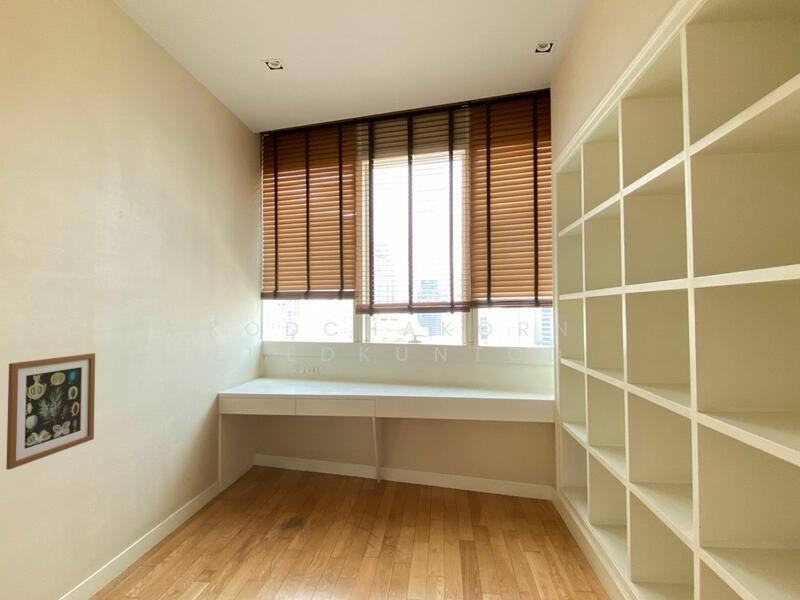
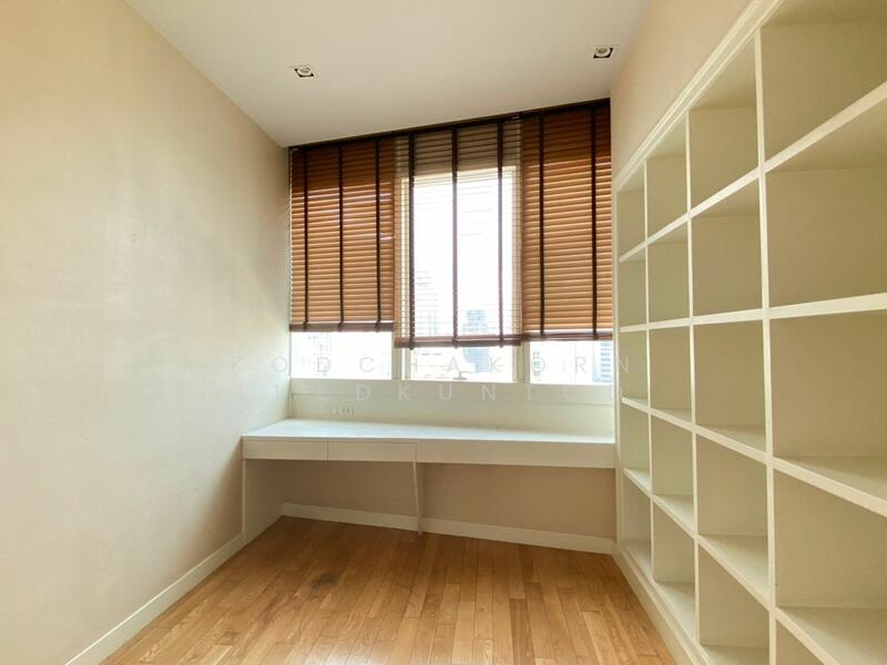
- wall art [5,352,96,471]
